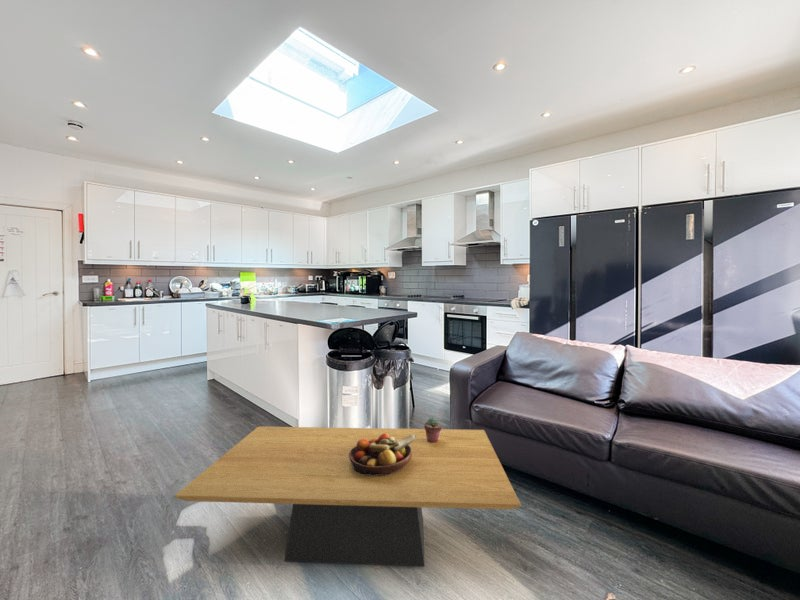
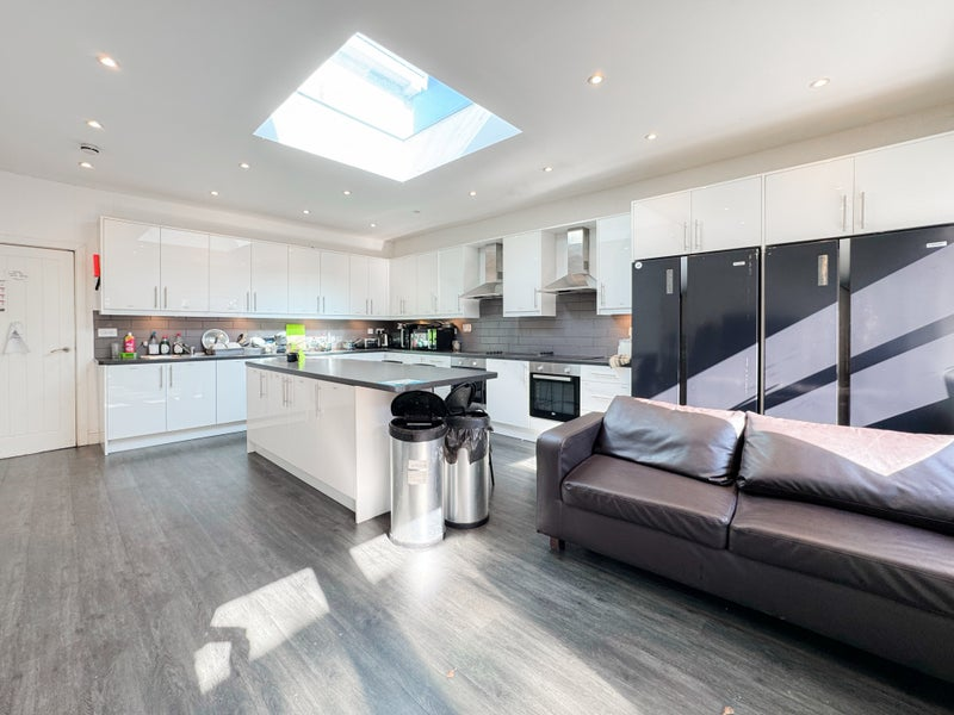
- fruit bowl [349,433,416,476]
- coffee table [174,426,522,568]
- potted succulent [423,416,443,443]
